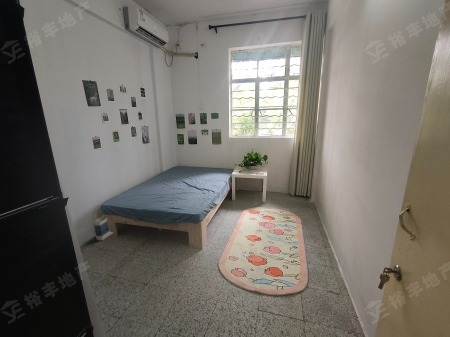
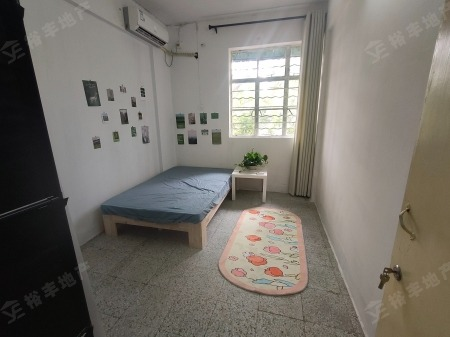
- bag [92,203,114,241]
